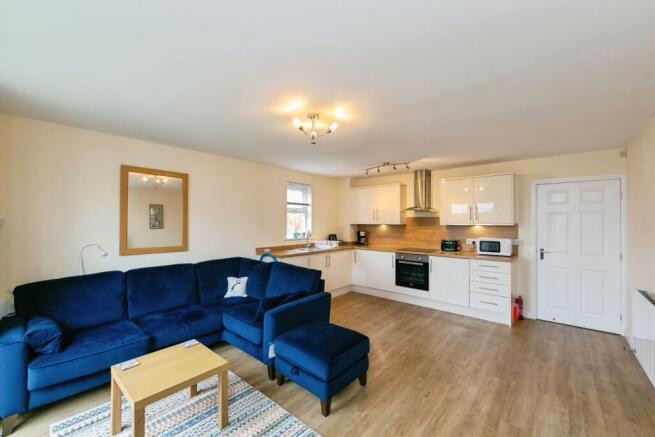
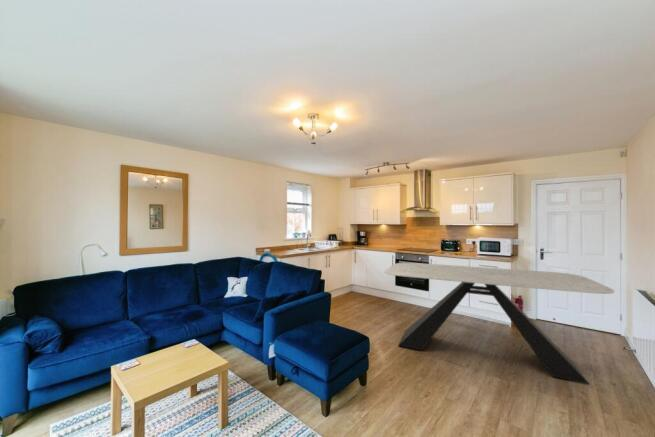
+ dining table [384,262,615,385]
